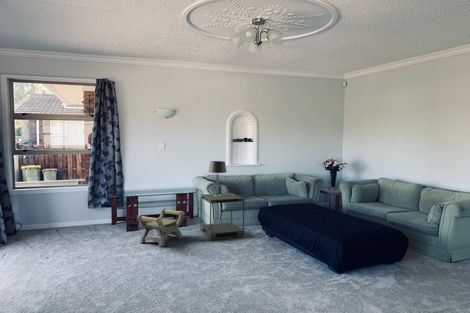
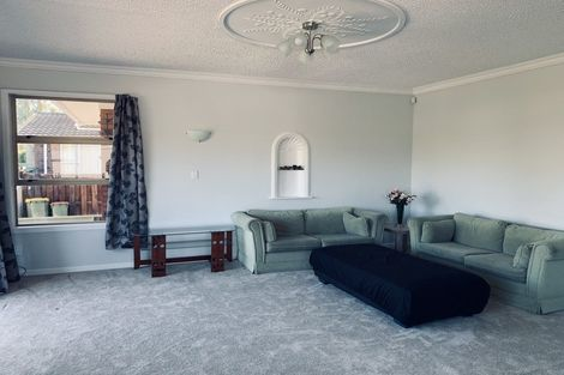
- table lamp [208,160,227,197]
- stool [136,208,185,248]
- side table [199,192,245,241]
